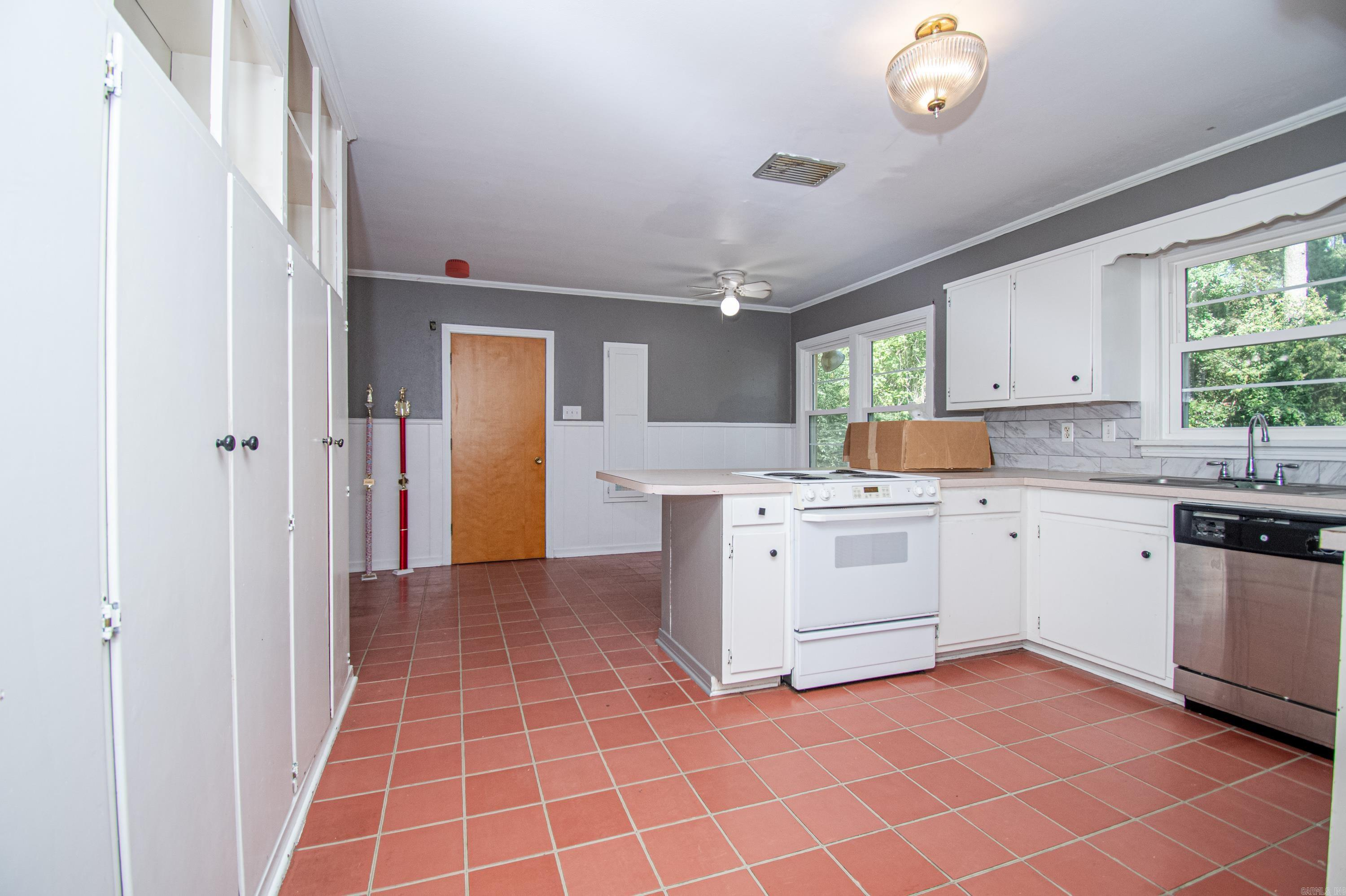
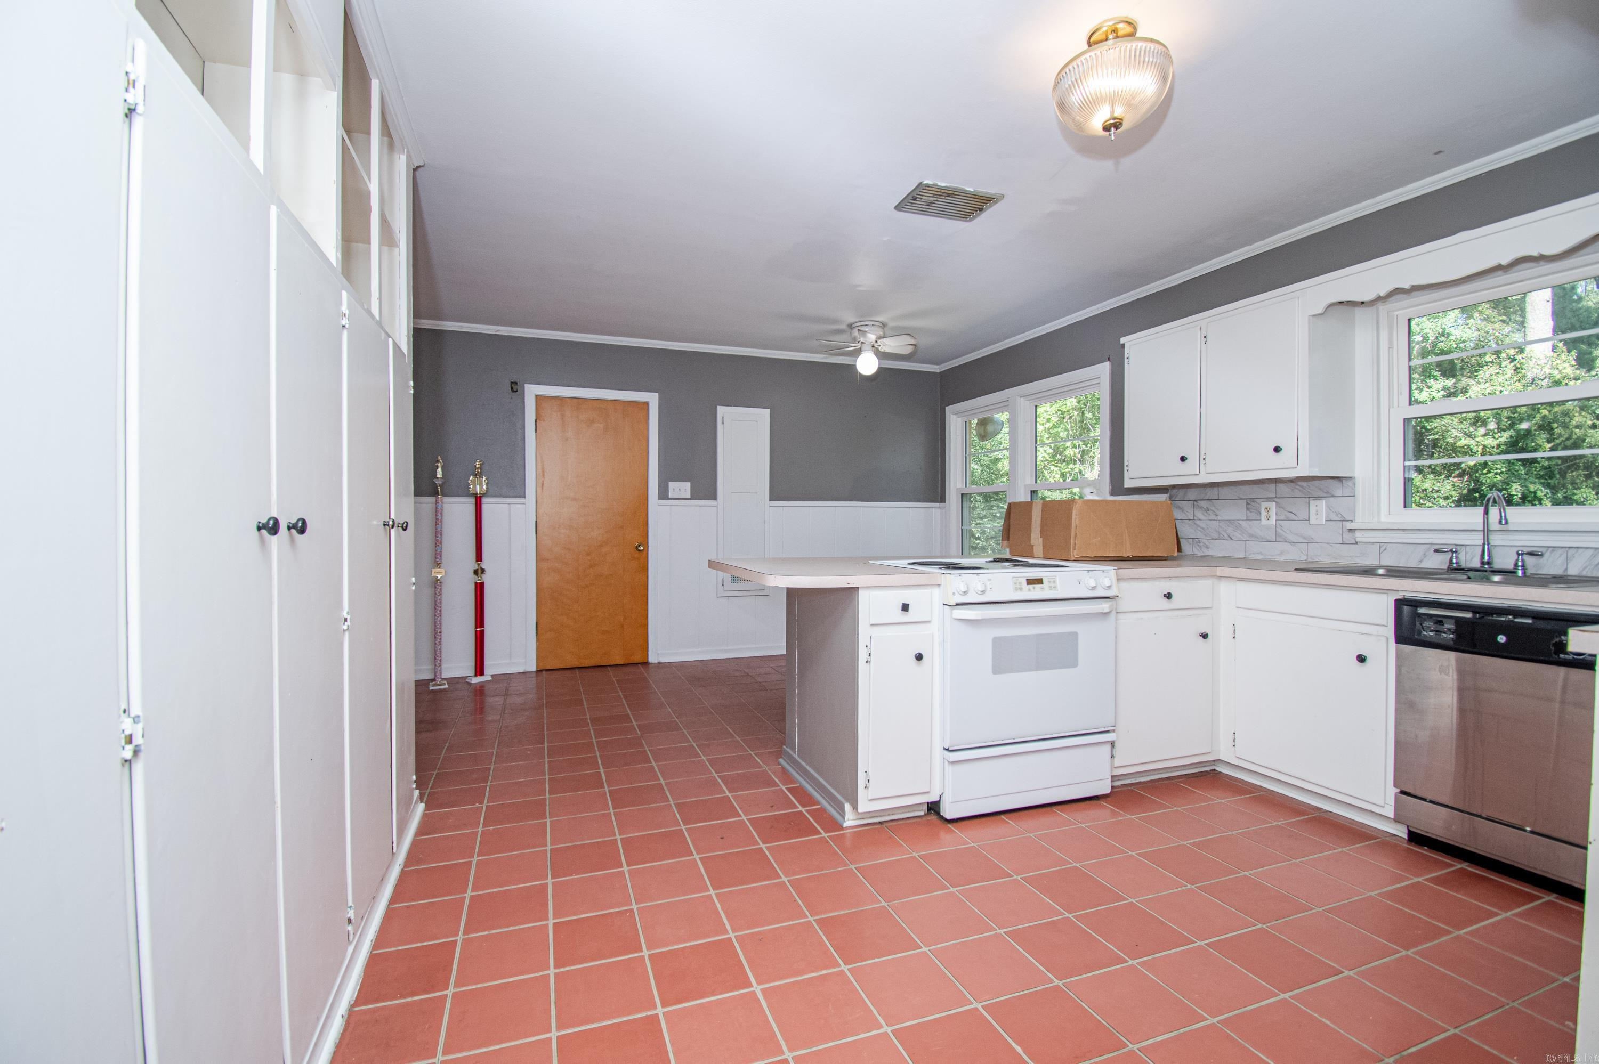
- smoke detector [445,259,470,279]
